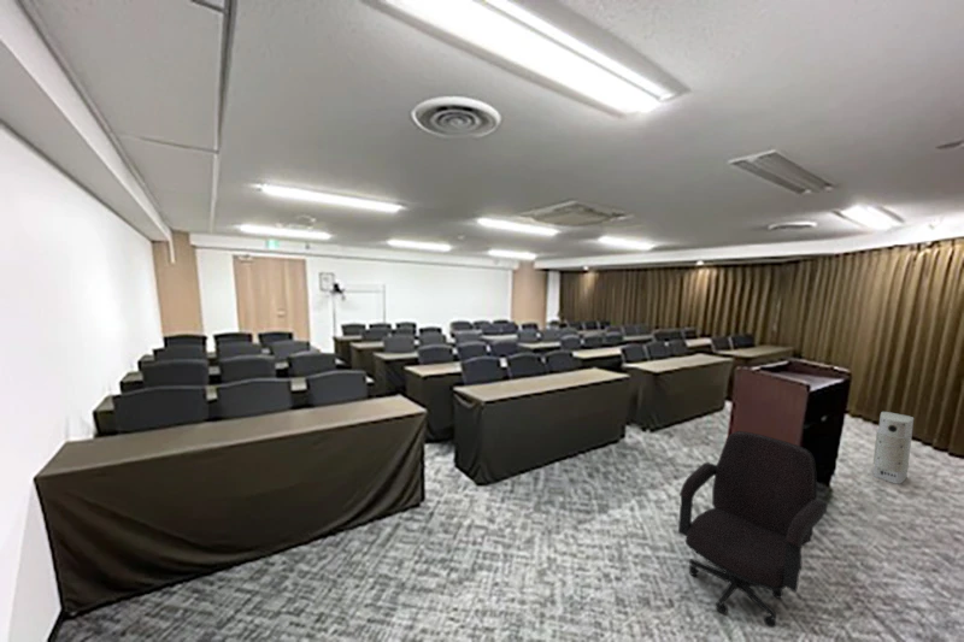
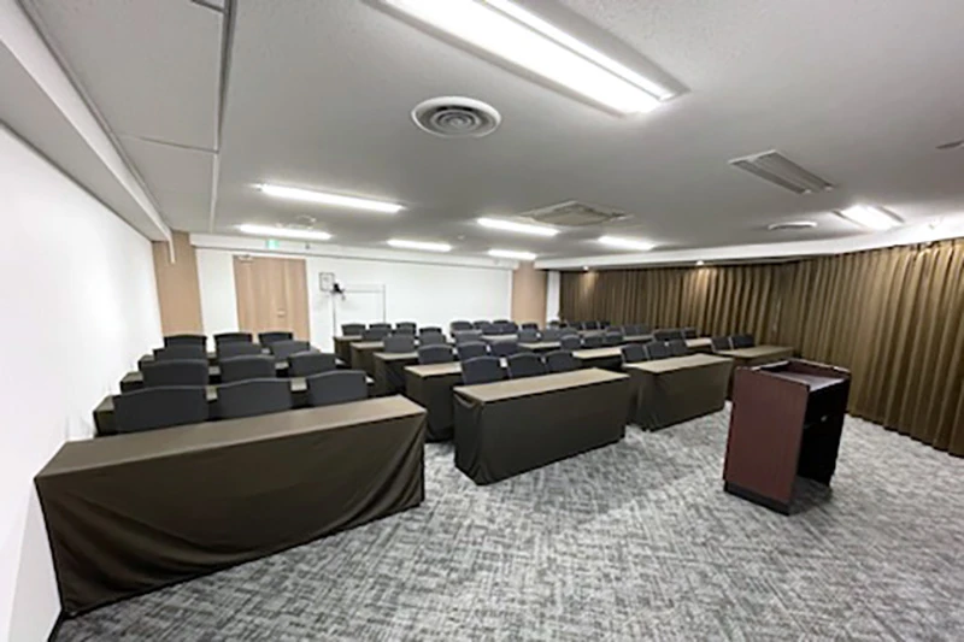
- office chair [677,430,829,629]
- air purifier [872,411,915,485]
